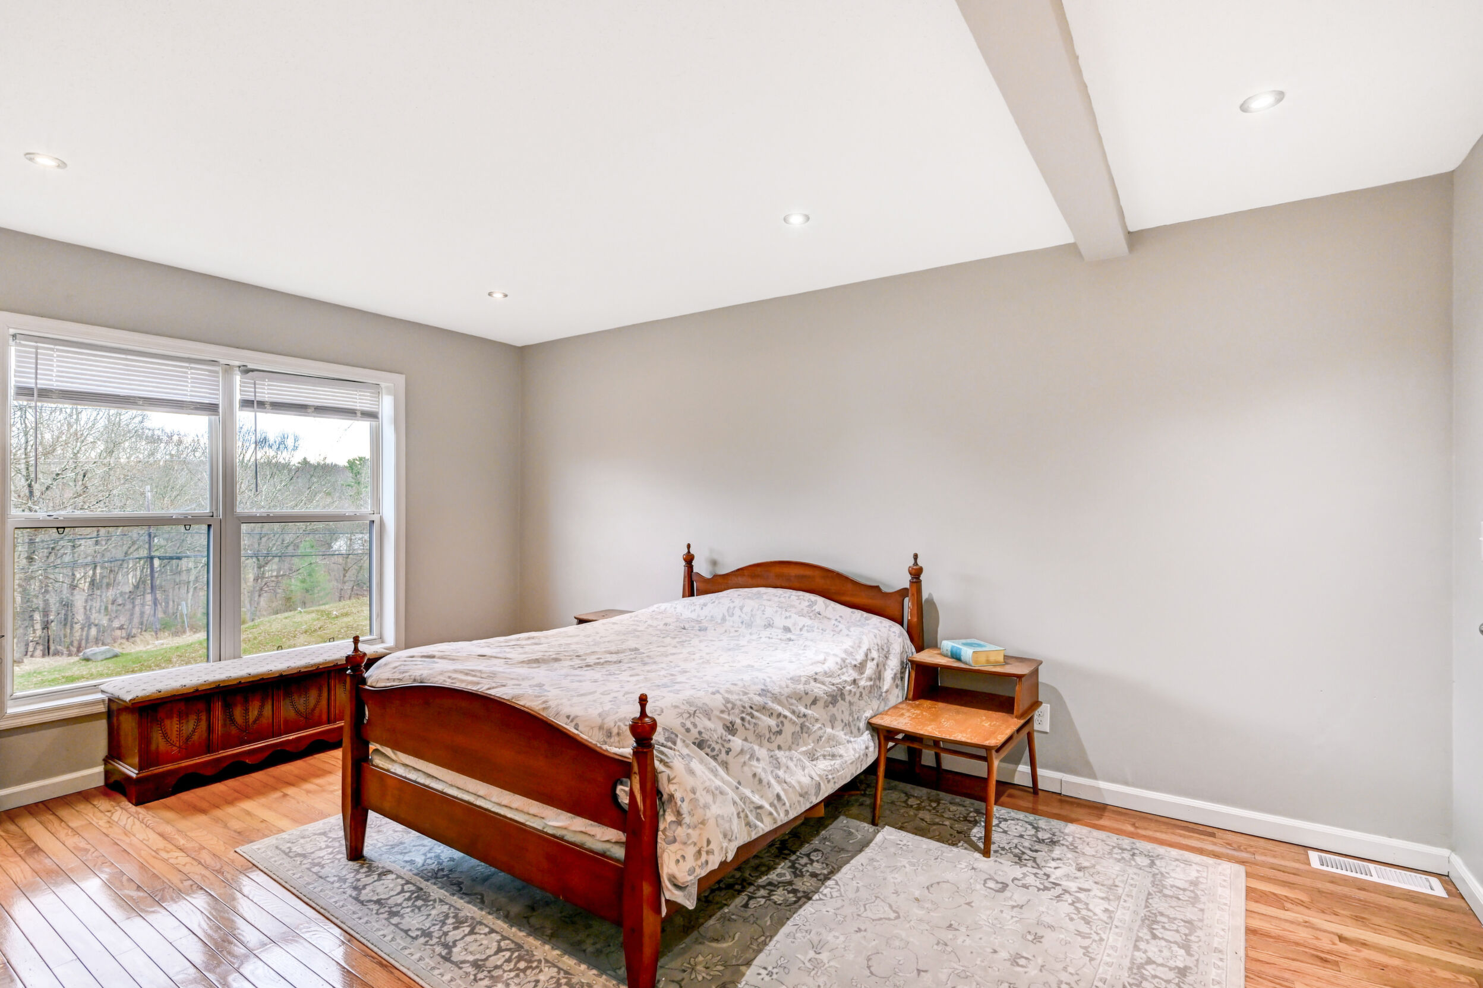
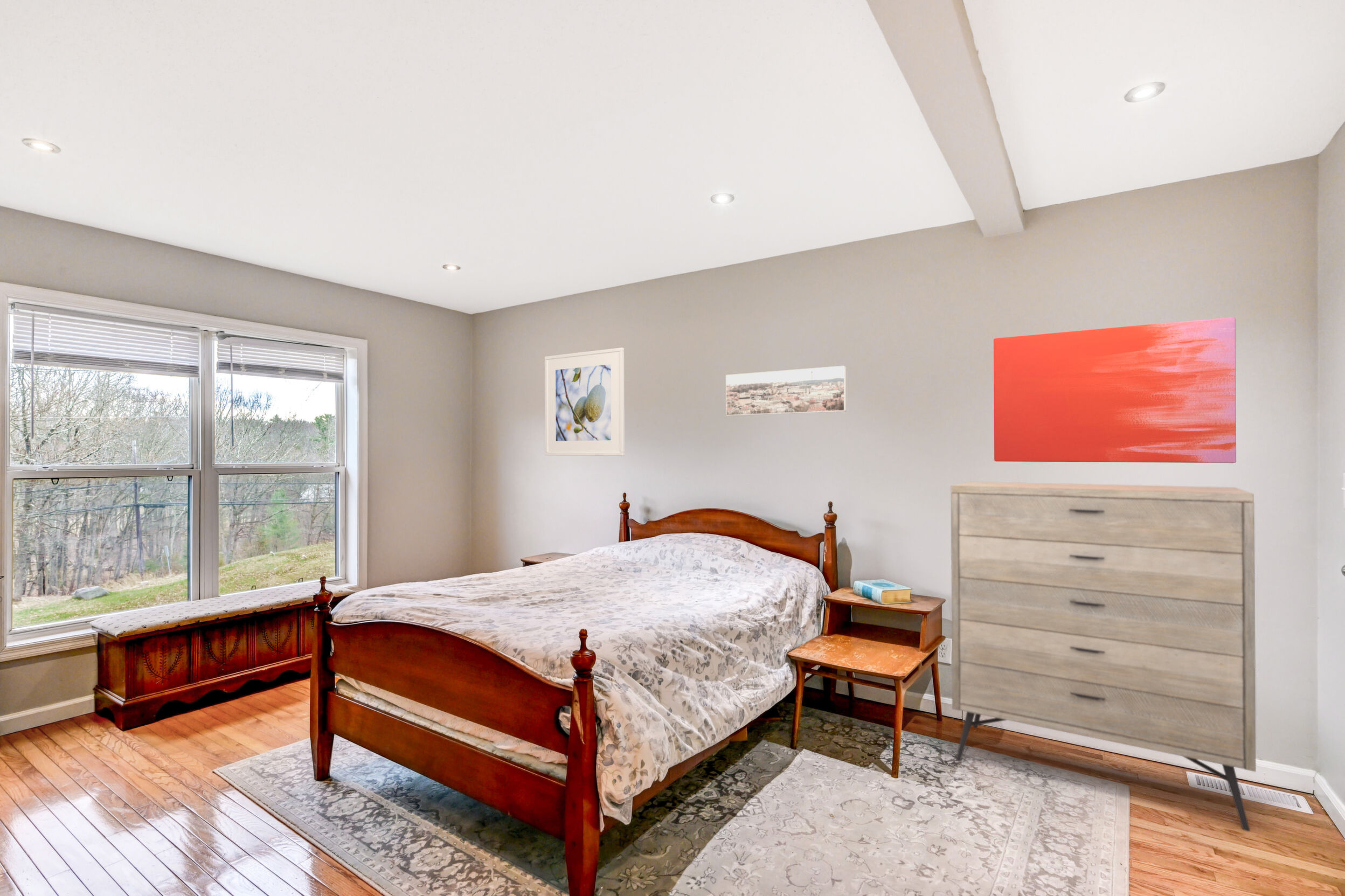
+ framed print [725,365,847,416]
+ wall art [993,316,1237,463]
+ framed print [544,347,625,456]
+ dresser [951,481,1257,832]
